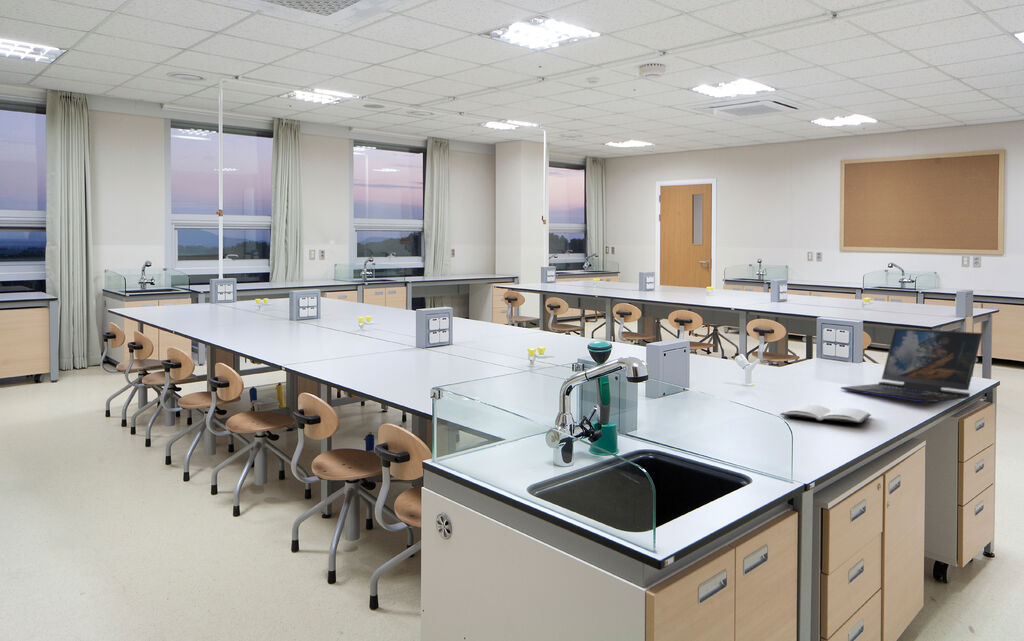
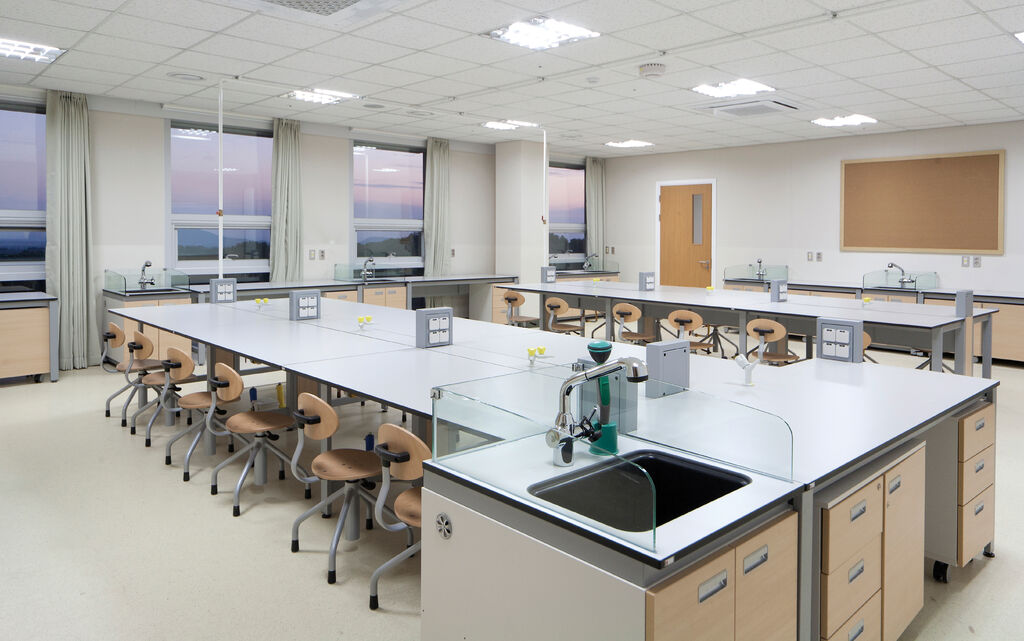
- book [779,403,872,424]
- laptop [840,327,983,403]
